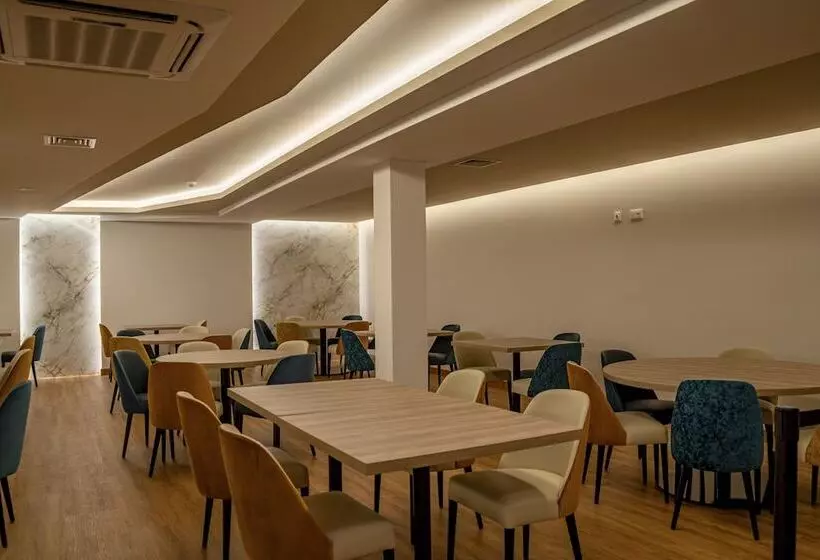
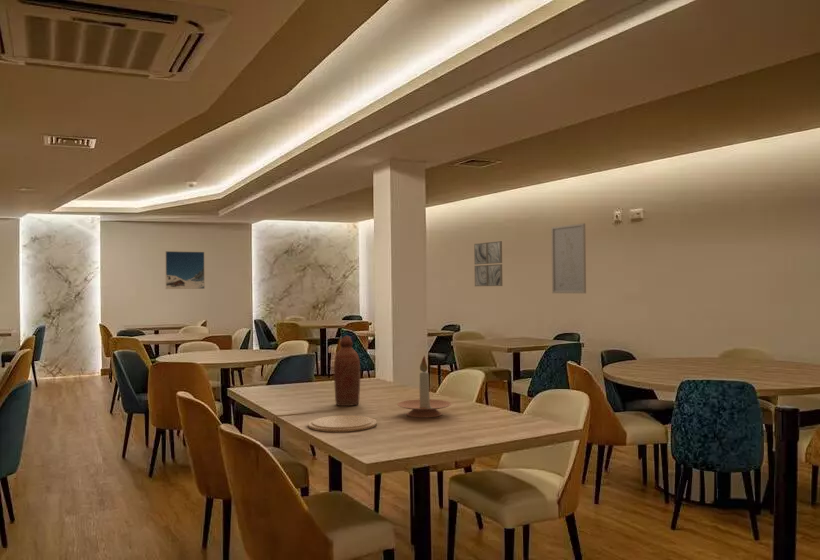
+ candle holder [396,355,452,418]
+ bottle [333,335,361,407]
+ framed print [165,250,206,290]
+ wall art [550,222,587,294]
+ wall art [473,240,503,287]
+ plate [307,414,378,433]
